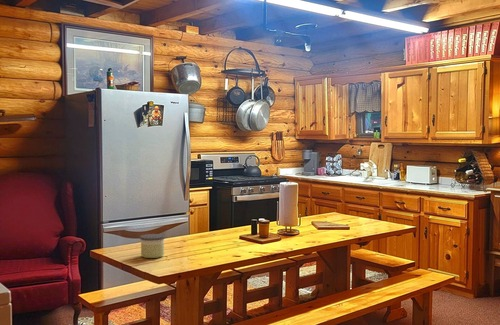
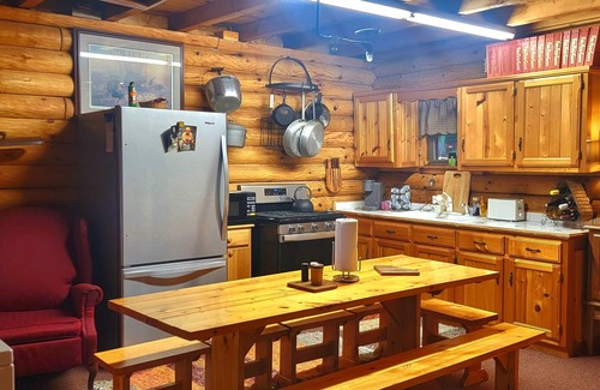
- candle [139,233,166,259]
